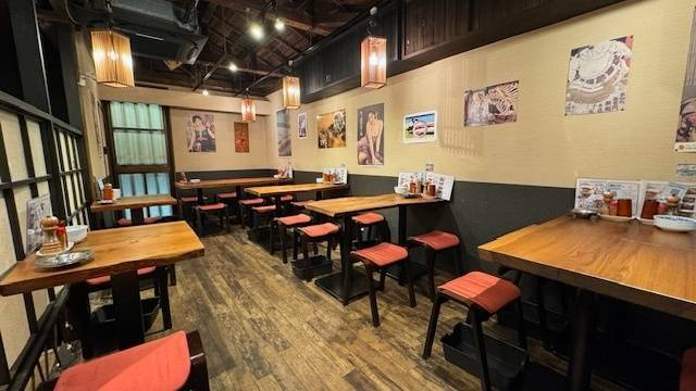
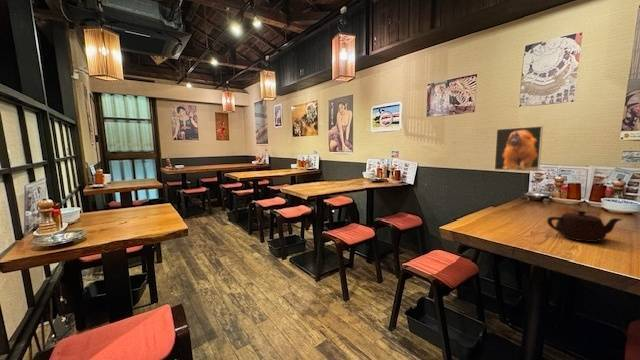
+ teapot [546,210,623,243]
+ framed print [493,125,544,173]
